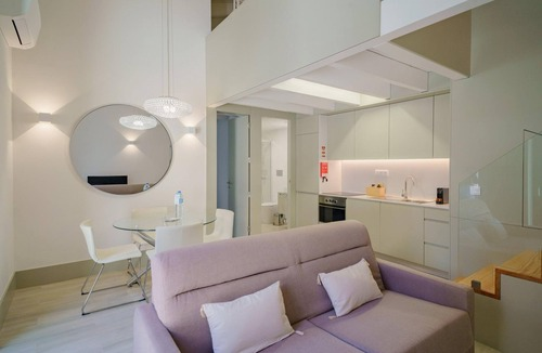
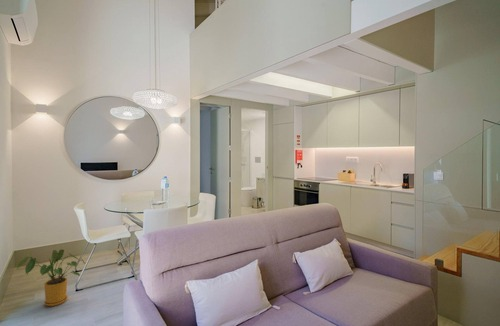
+ house plant [16,249,86,307]
